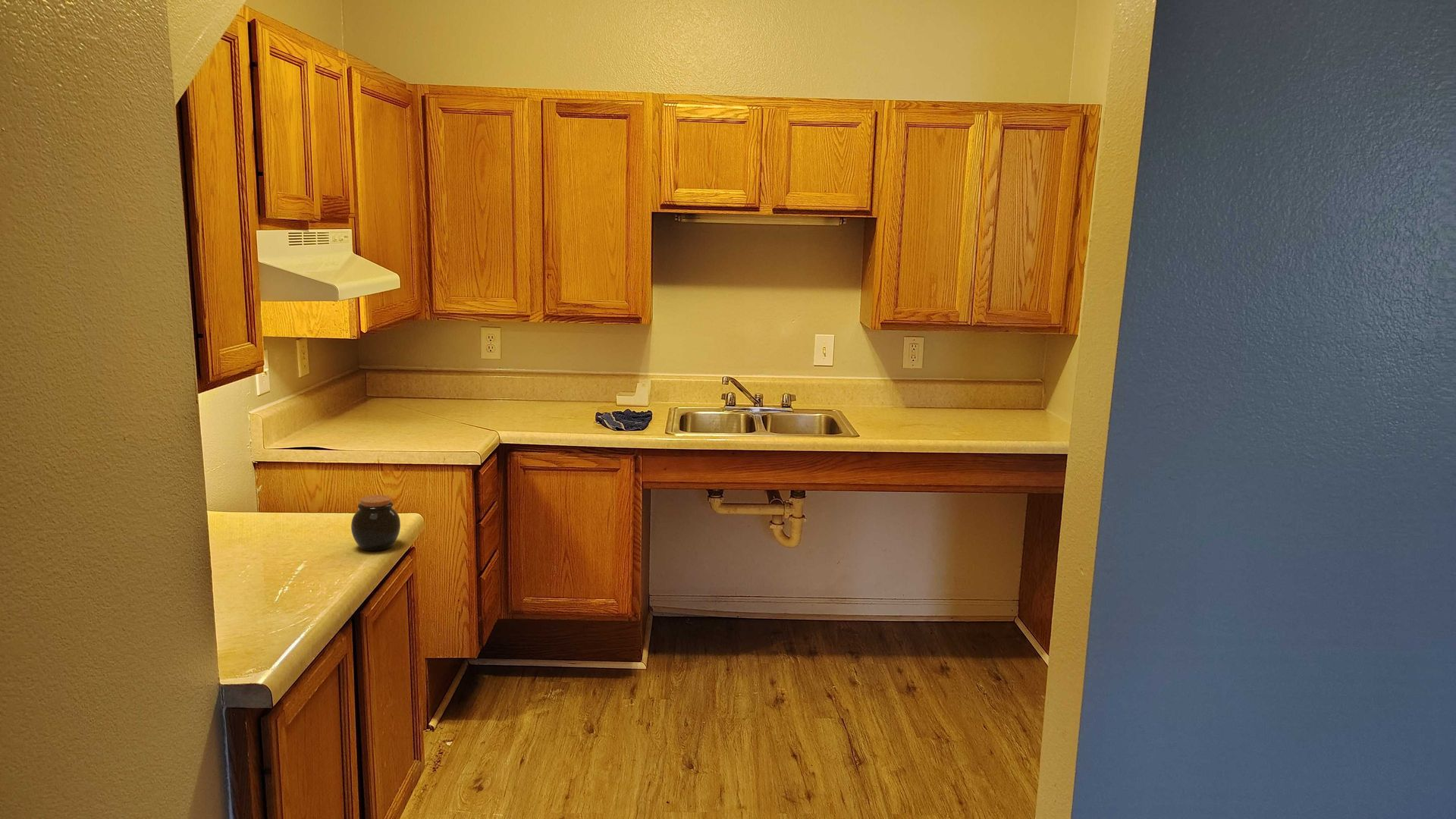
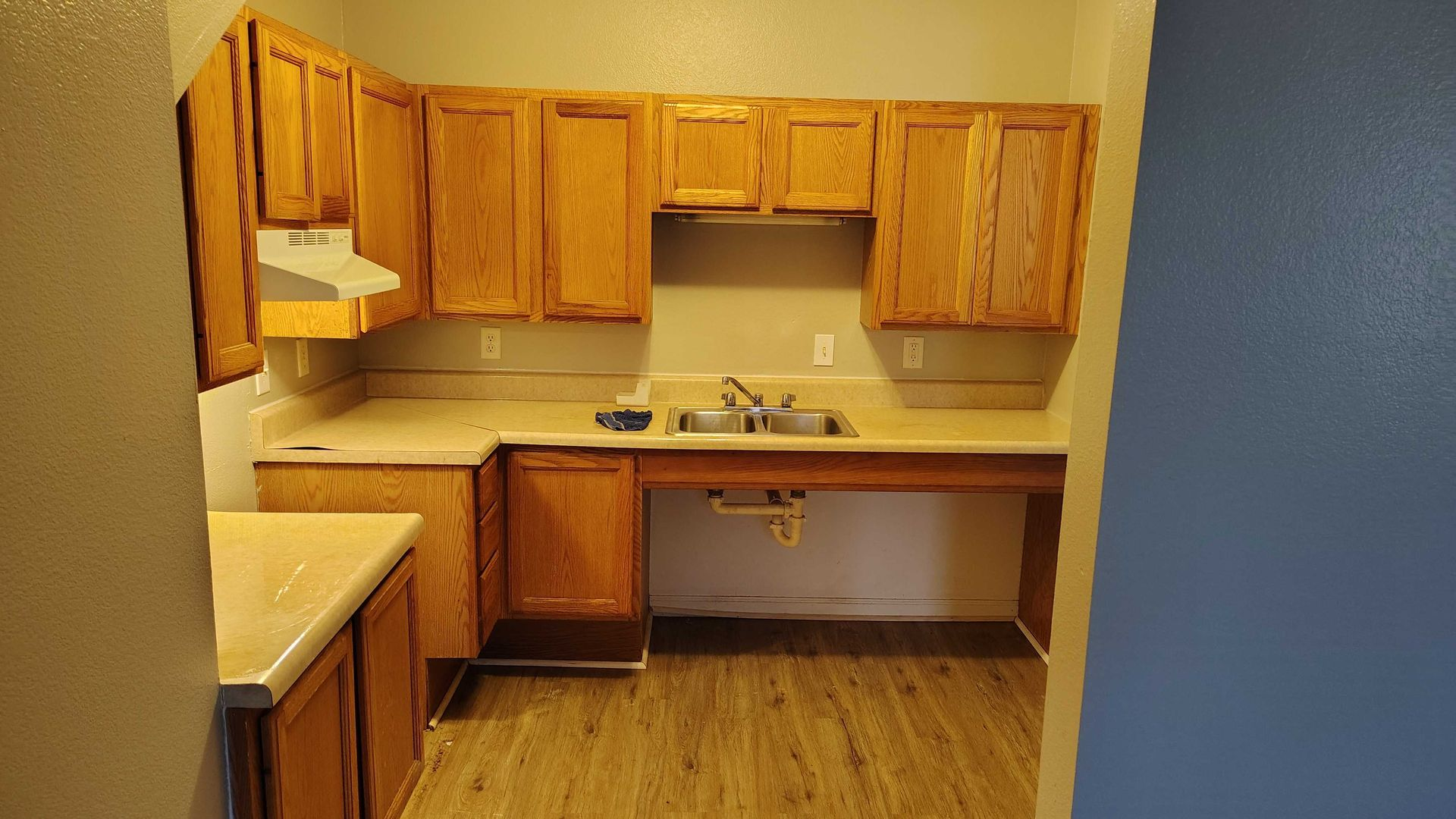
- jar [350,494,401,551]
